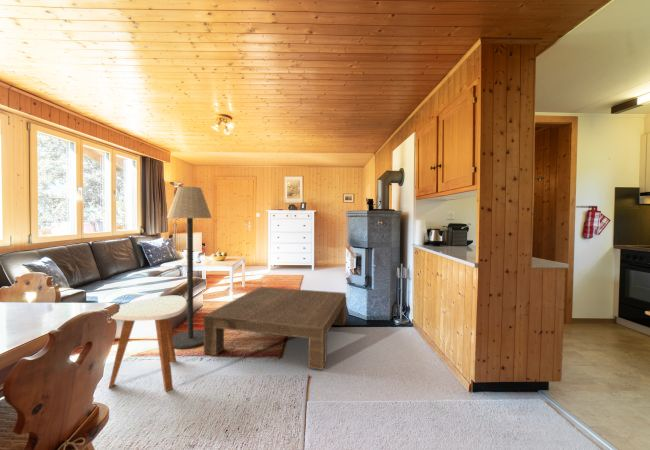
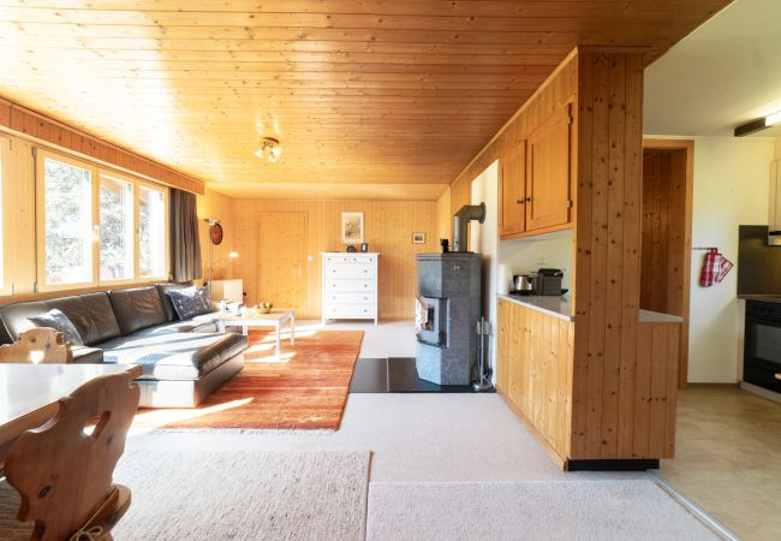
- side table [108,295,187,393]
- floor lamp [166,186,213,350]
- coffee table [203,286,347,371]
